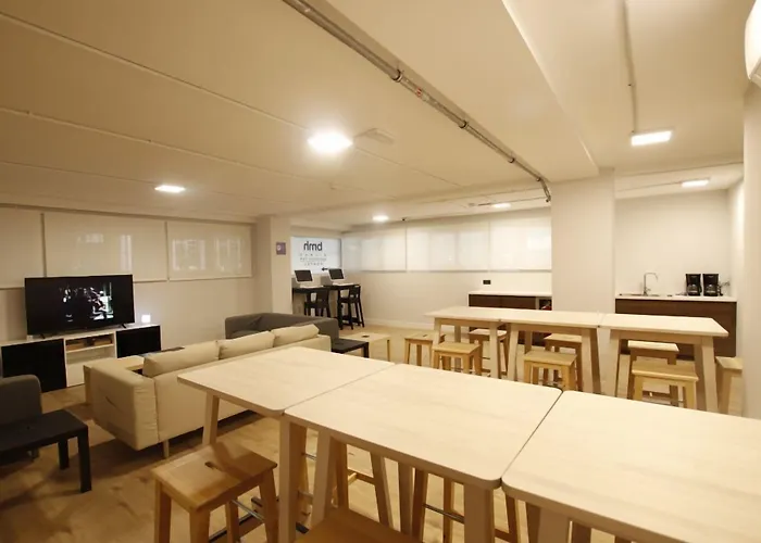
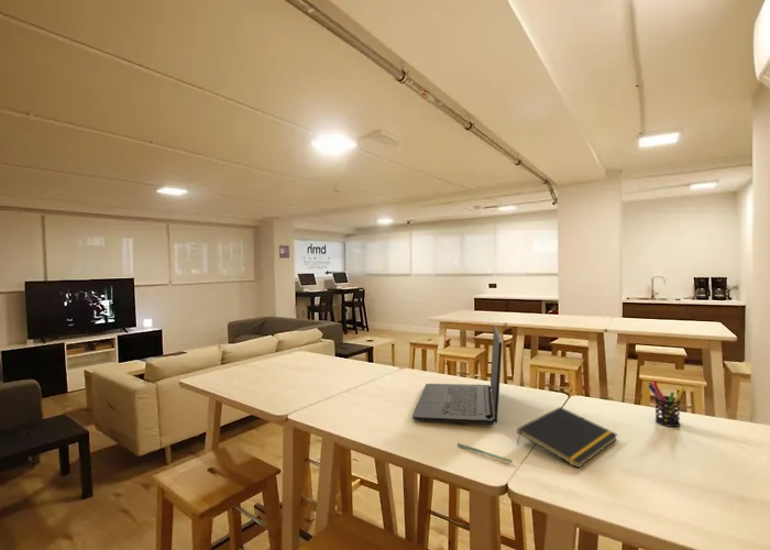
+ pen [457,442,514,464]
+ laptop [411,323,503,426]
+ notepad [516,406,619,469]
+ pen holder [648,380,685,428]
